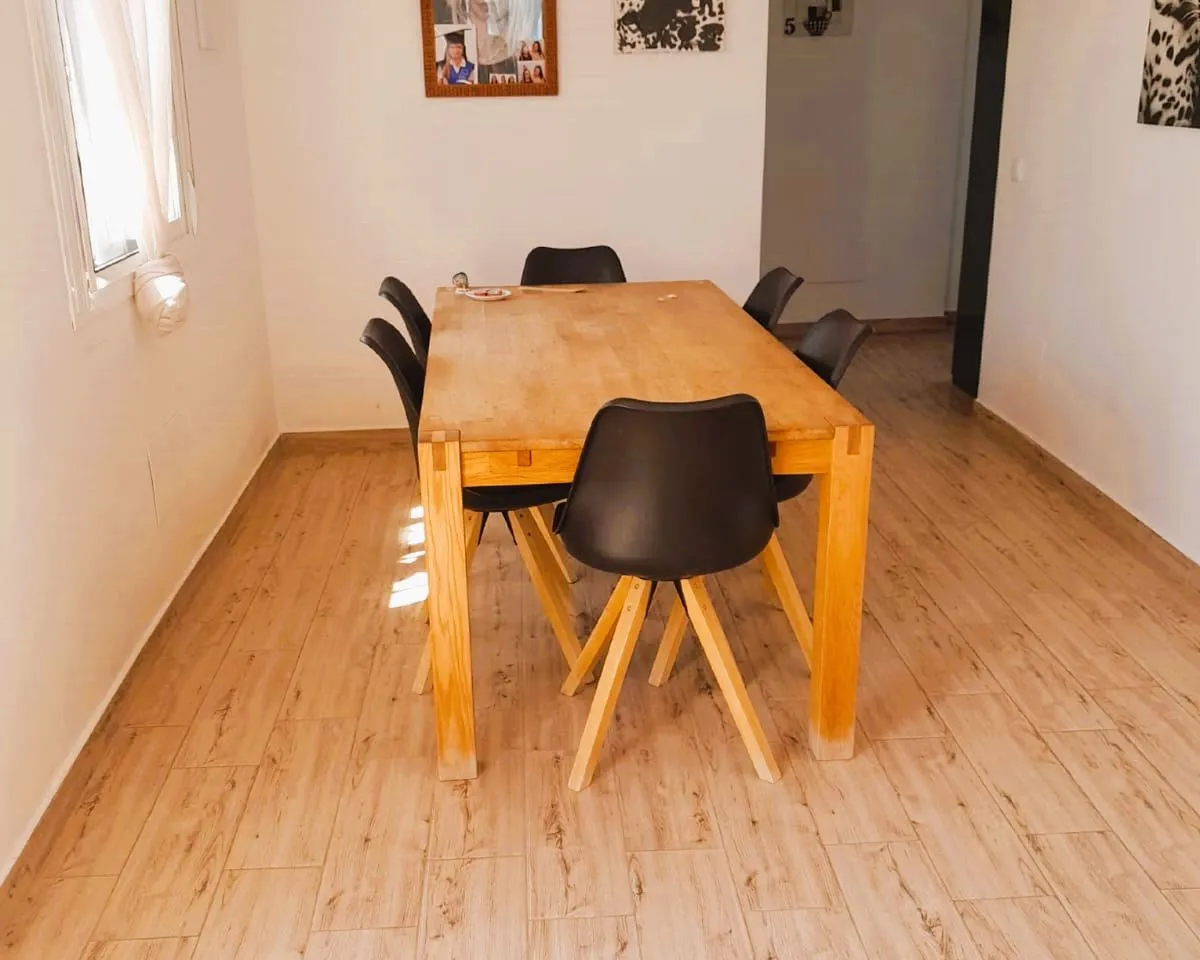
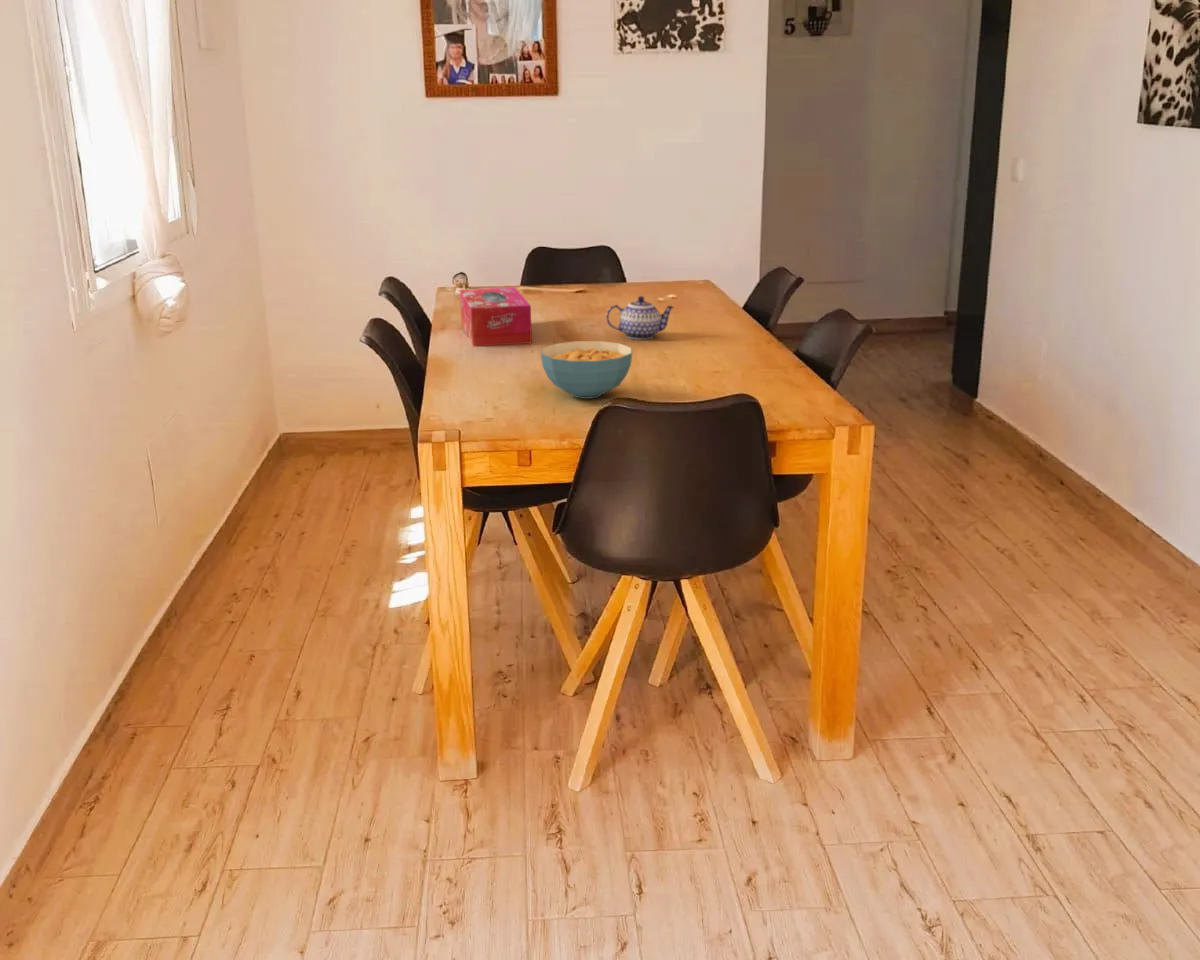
+ teapot [605,295,675,341]
+ cereal bowl [540,340,633,400]
+ tissue box [459,286,533,347]
